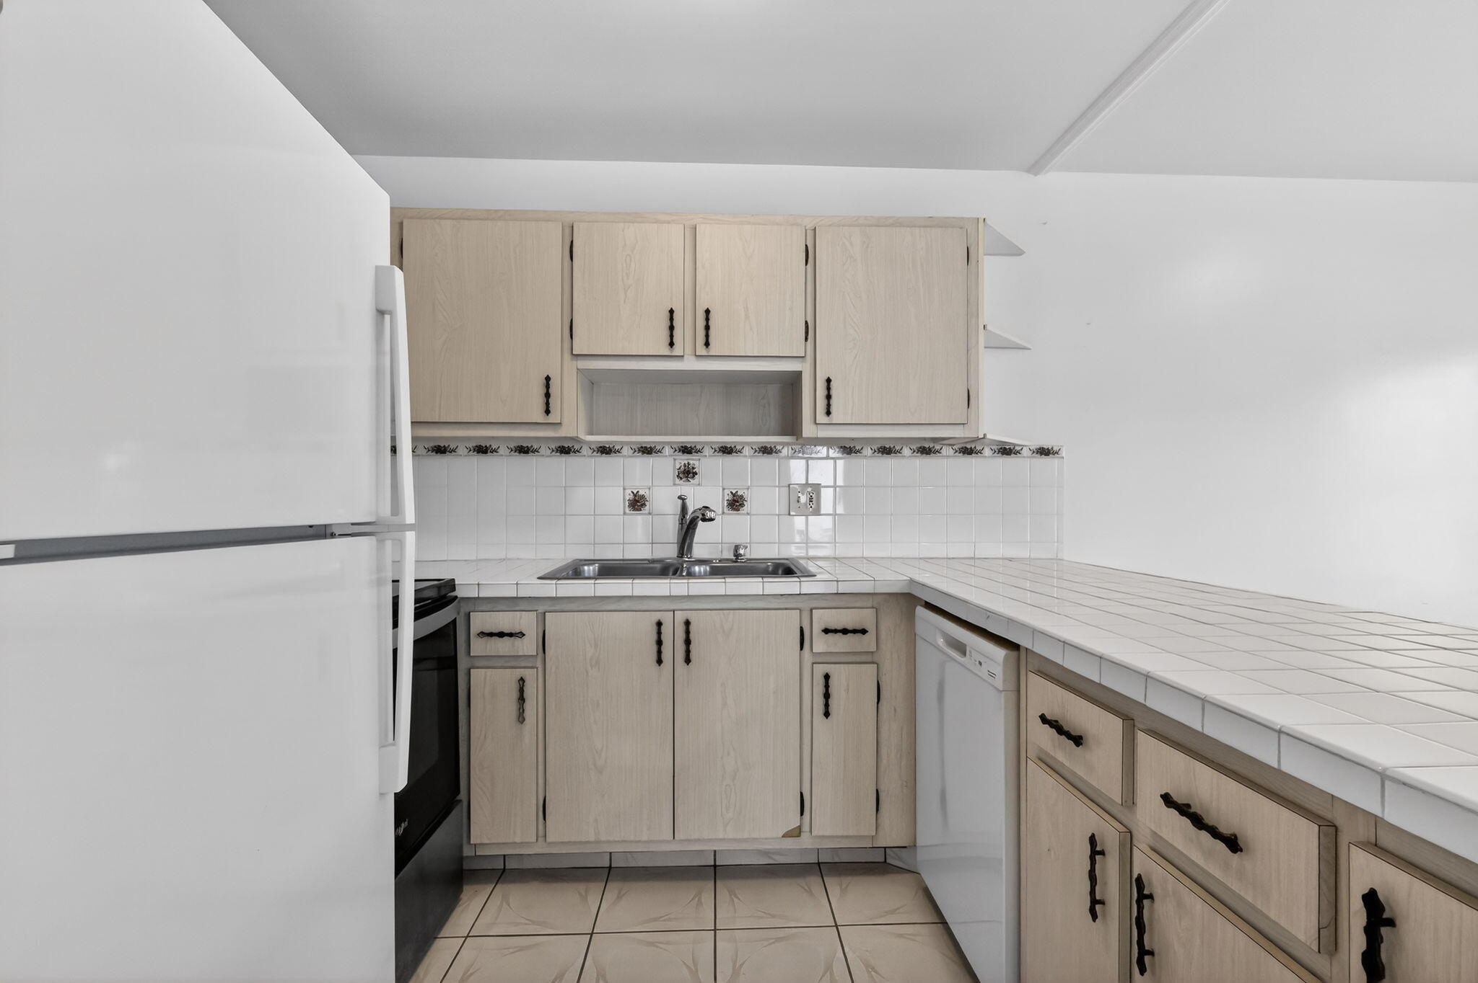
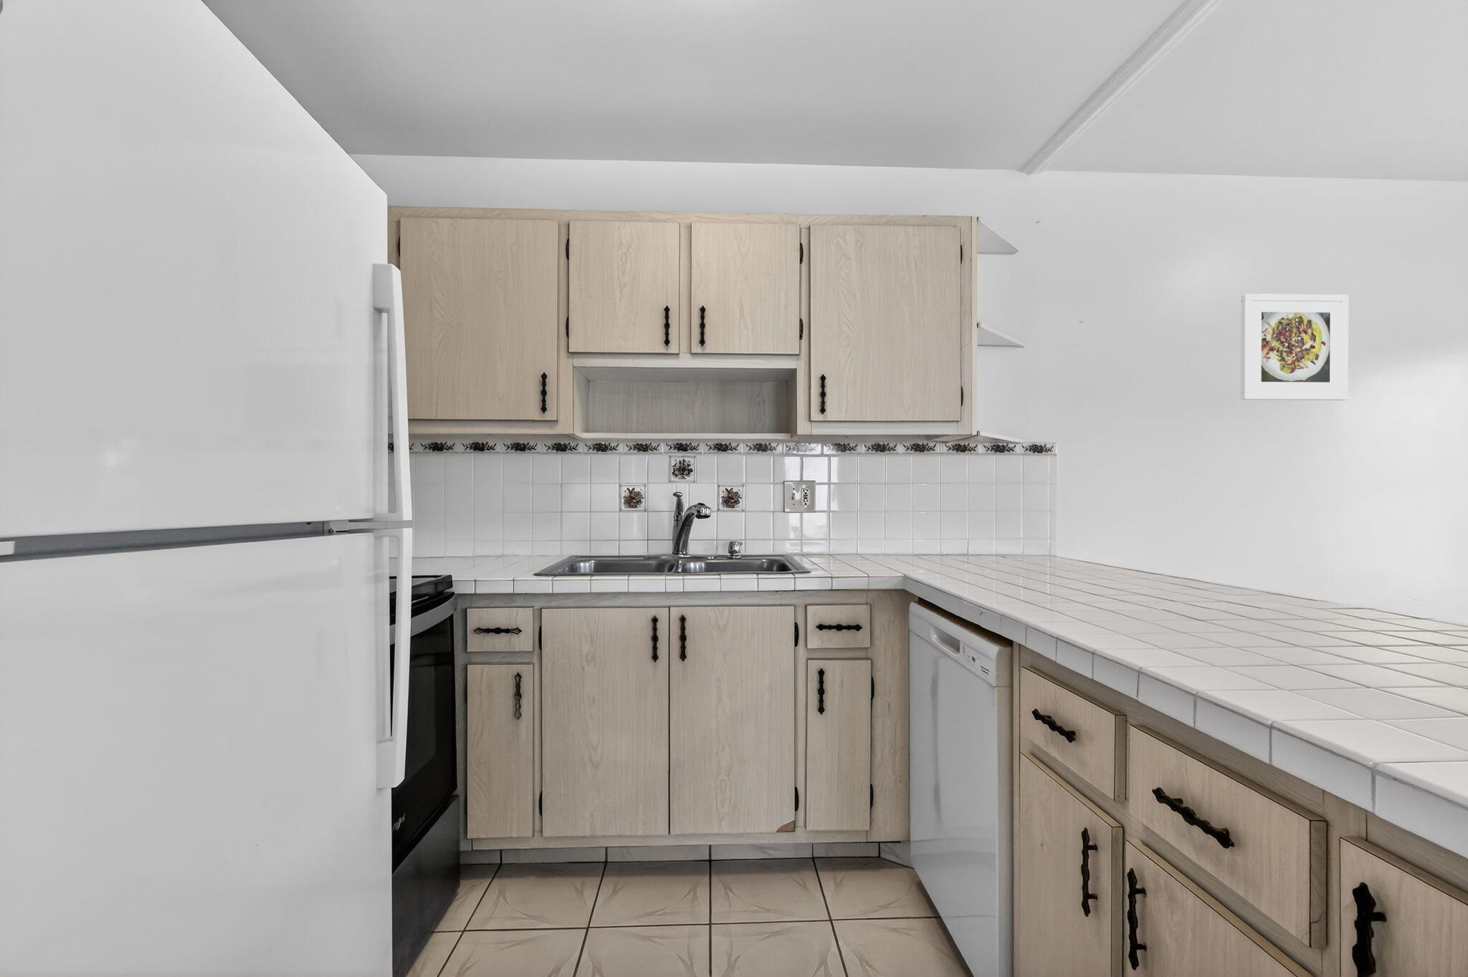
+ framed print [1240,293,1349,401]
